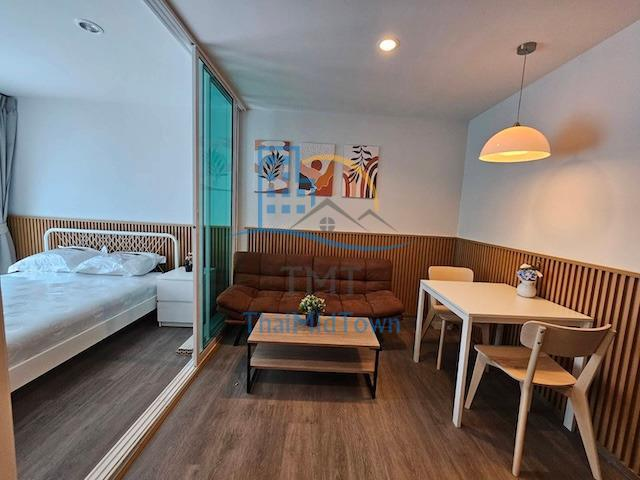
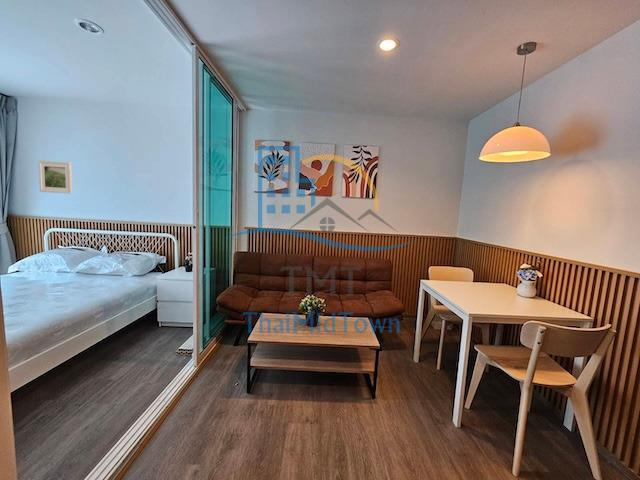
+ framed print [37,160,73,194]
